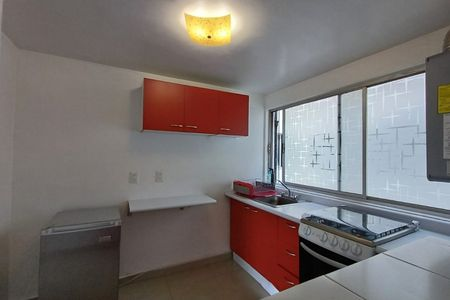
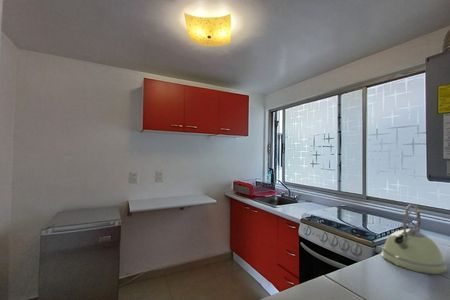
+ kettle [380,203,448,276]
